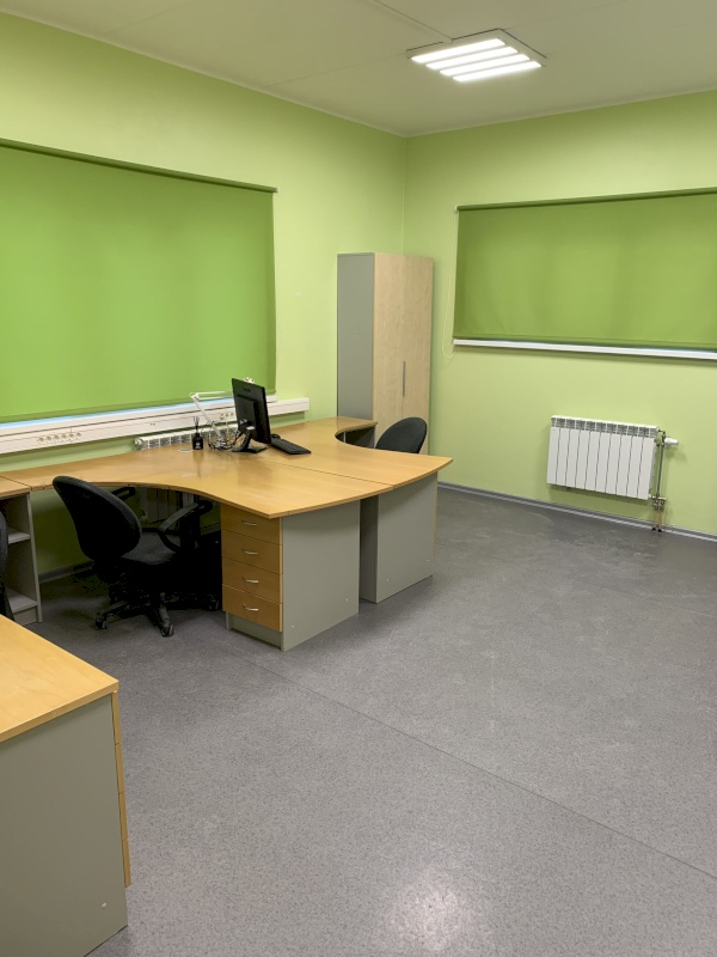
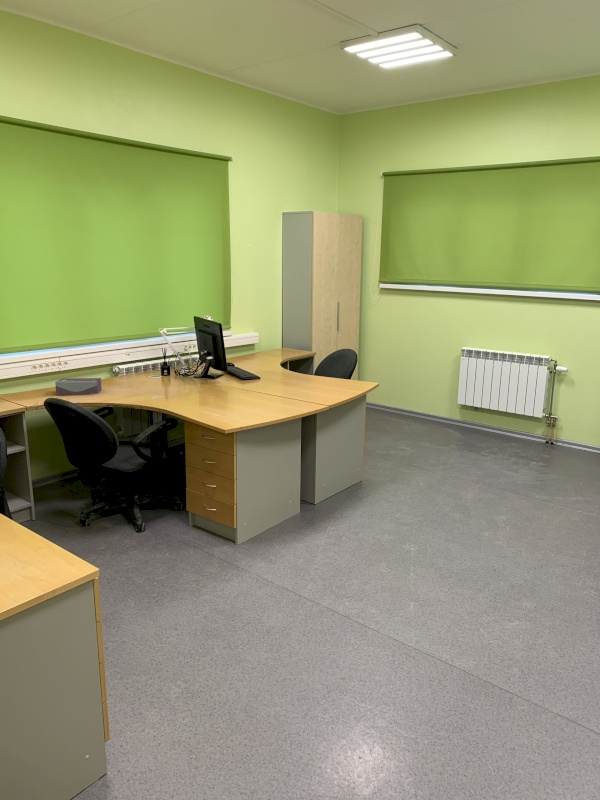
+ tissue box [54,377,103,396]
